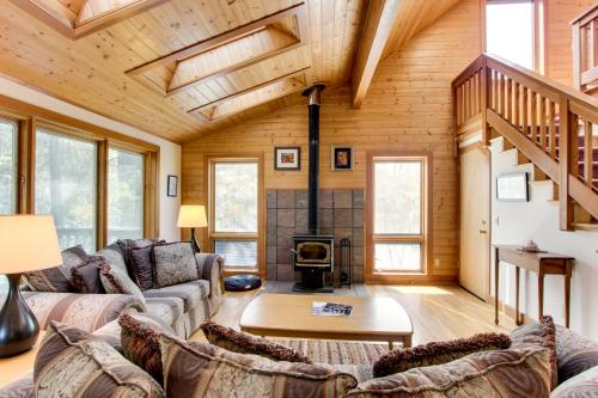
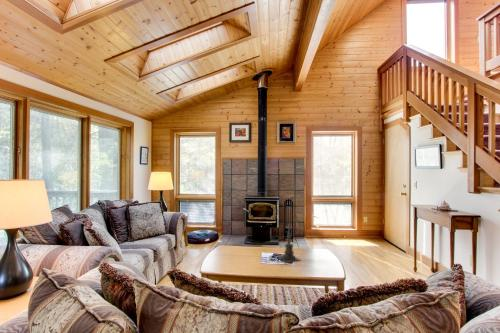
+ candle holder [277,225,301,263]
